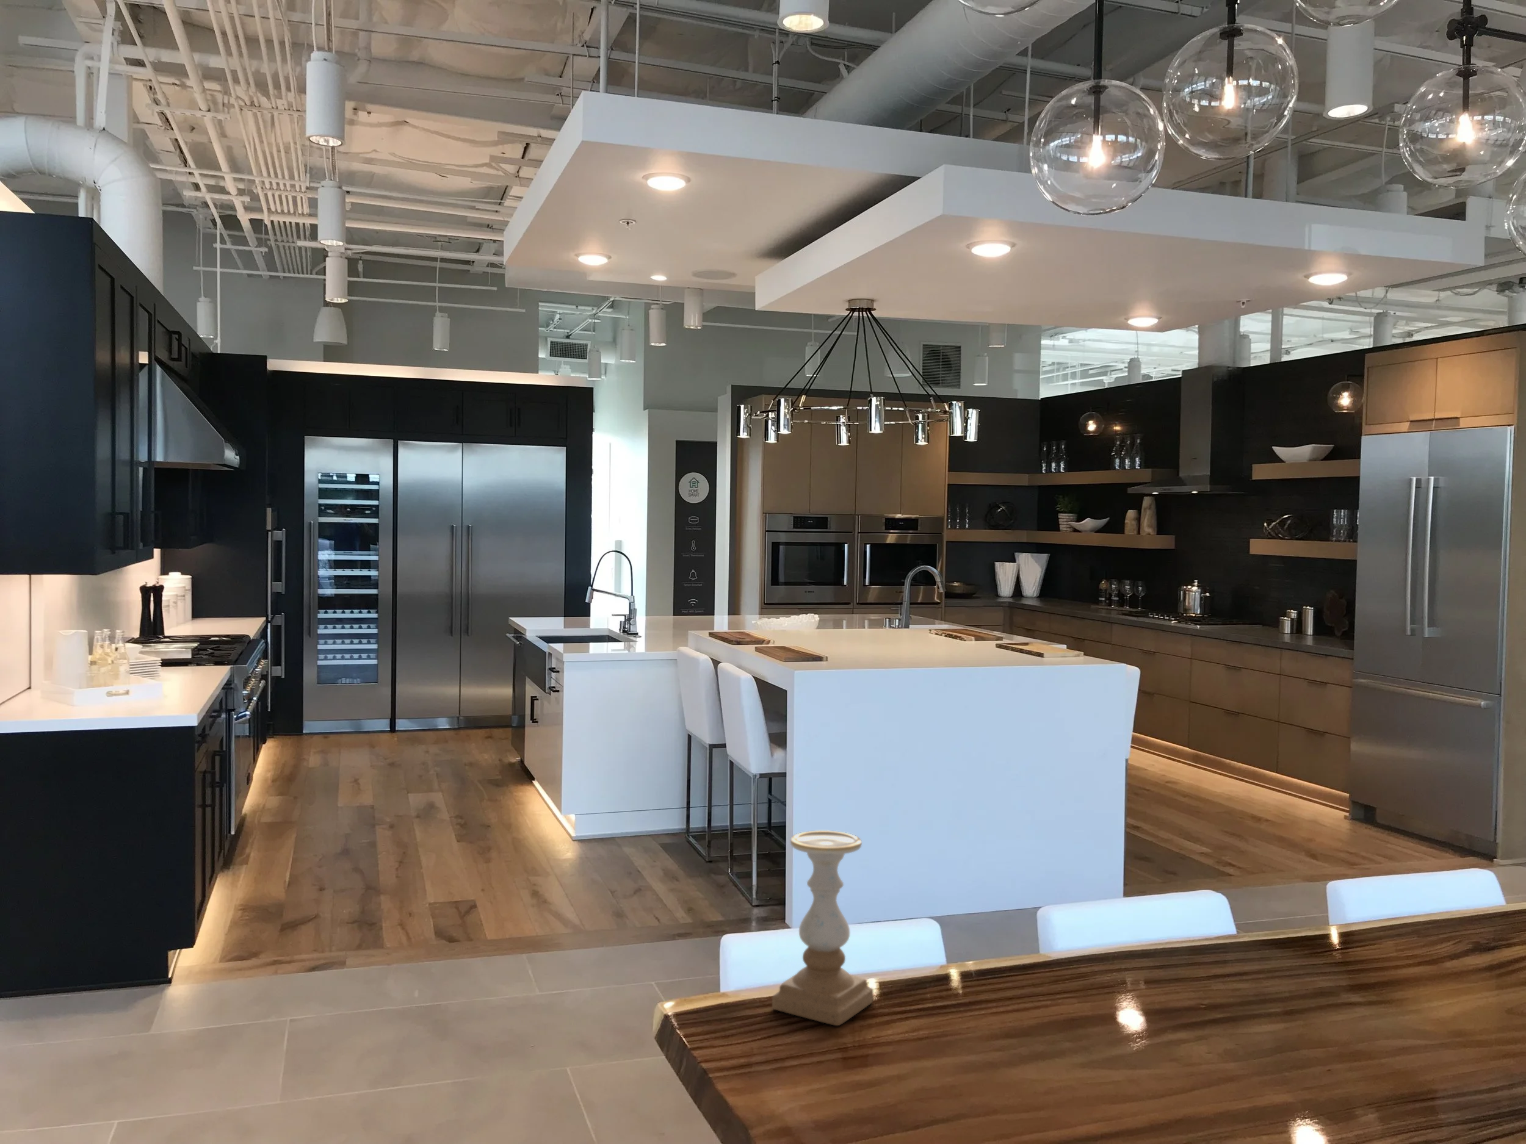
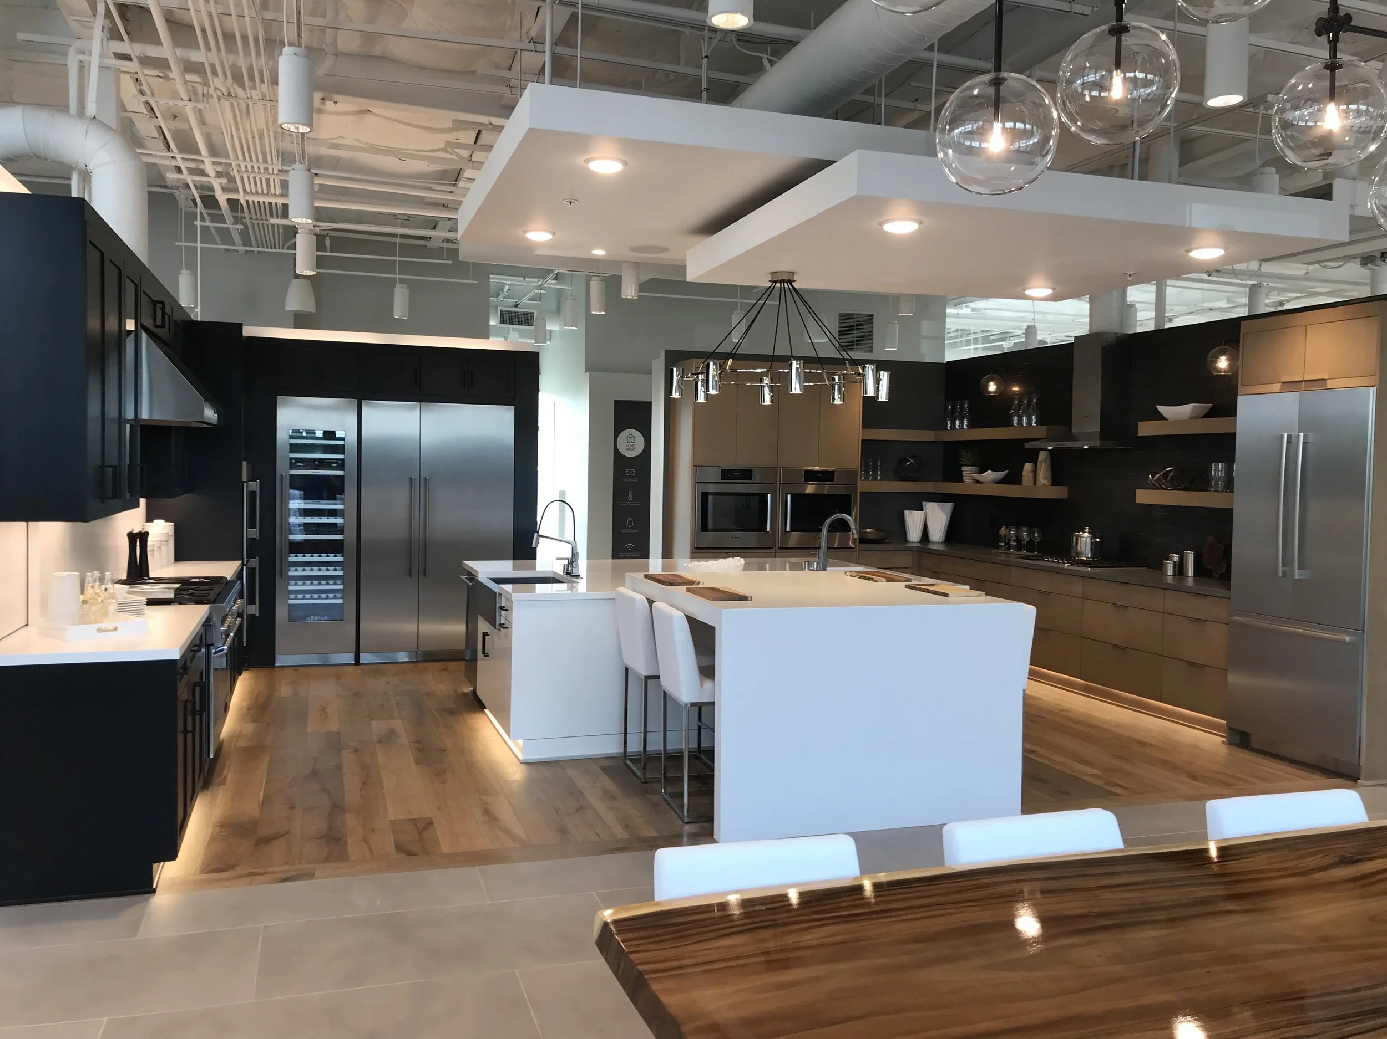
- candle holder [771,830,874,1026]
